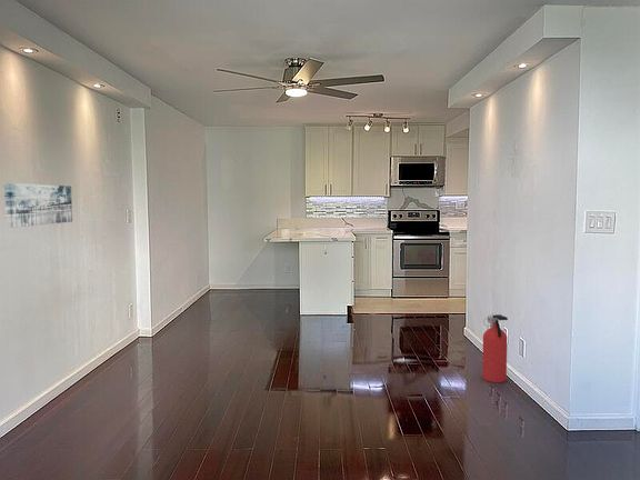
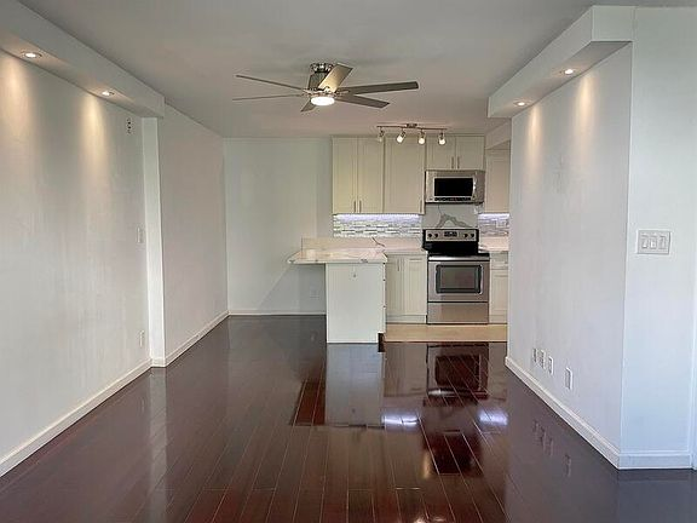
- fire extinguisher [481,313,509,383]
- wall art [3,182,73,229]
